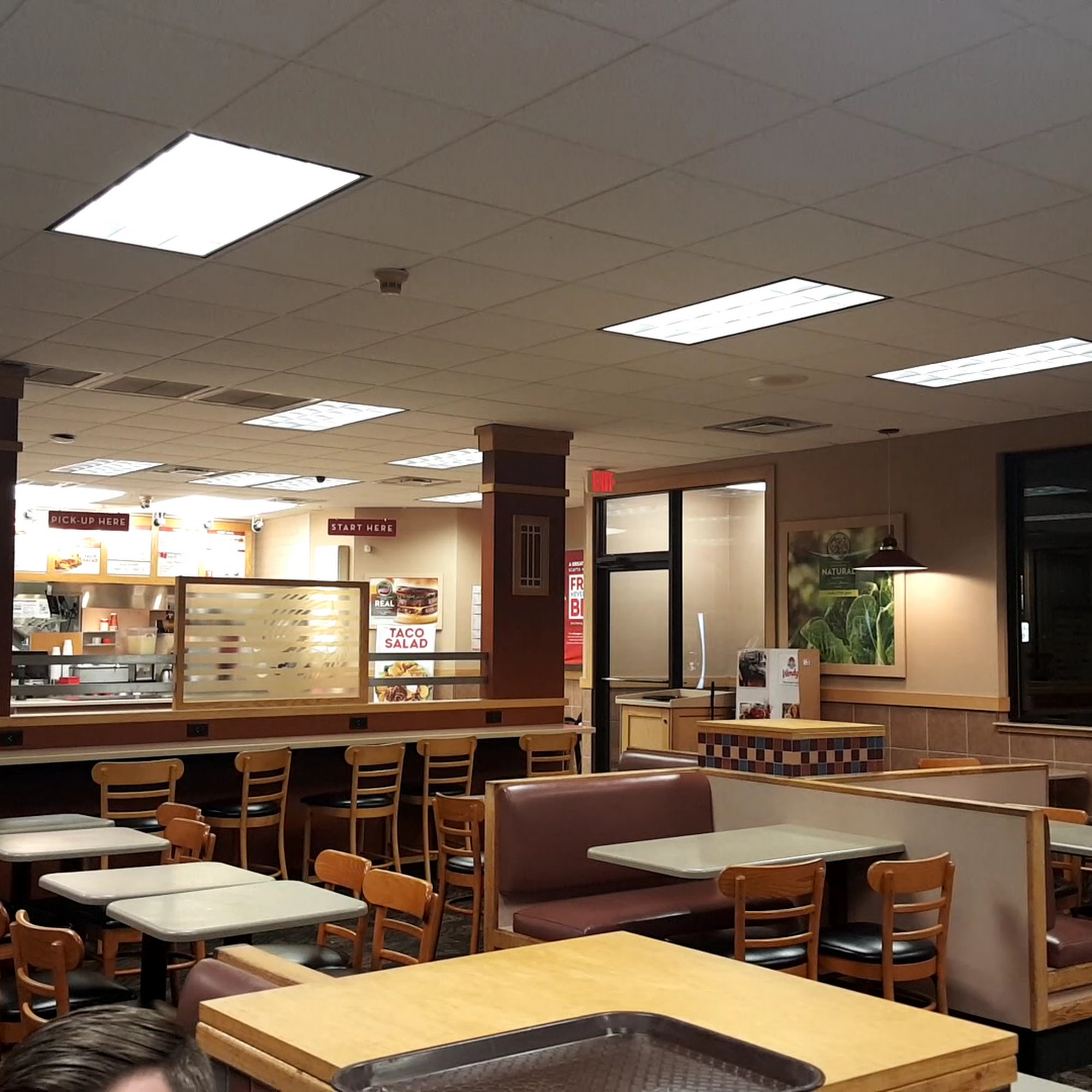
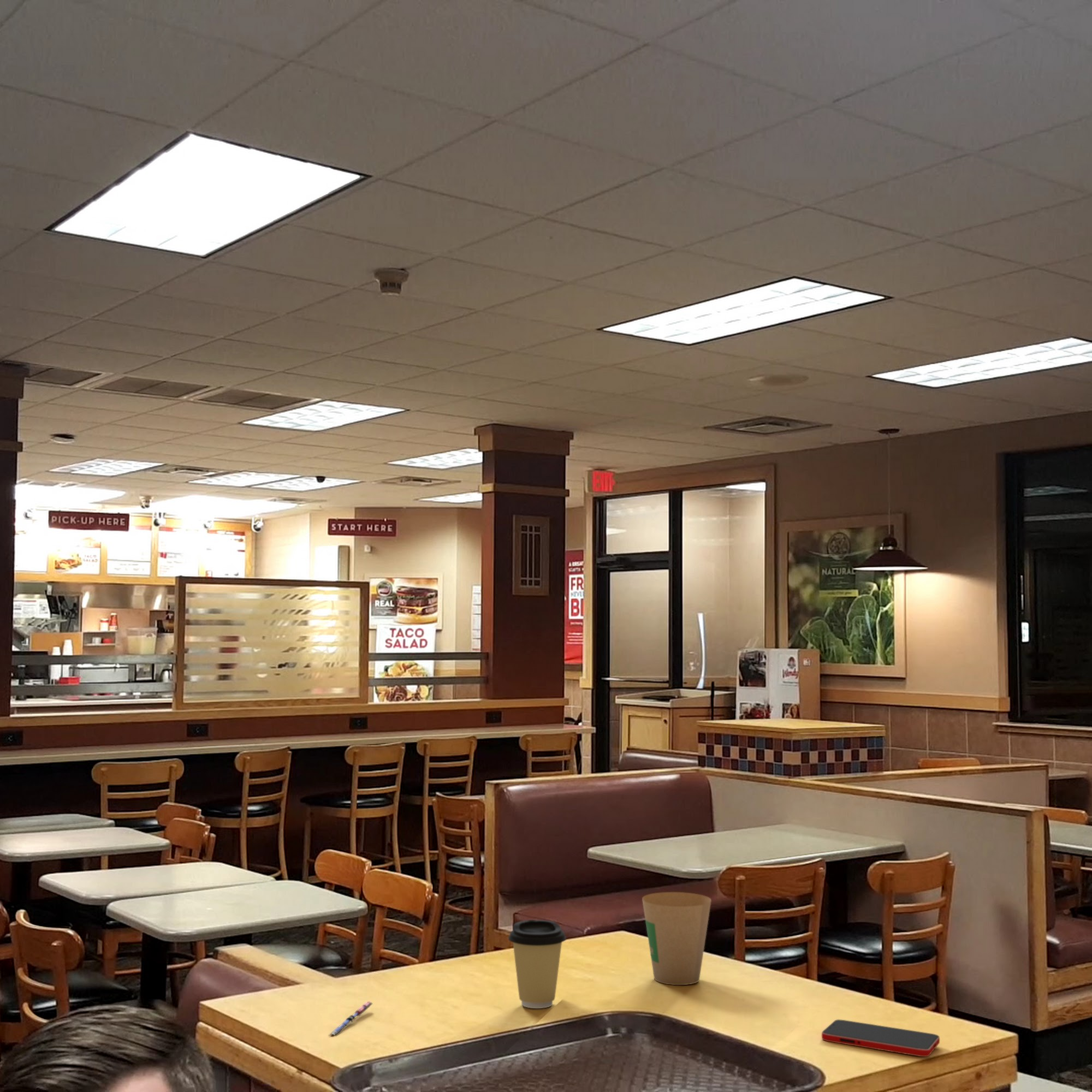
+ smartphone [821,1019,940,1057]
+ paper cup [642,892,712,986]
+ coffee cup [508,919,567,1009]
+ pen [328,1001,373,1036]
